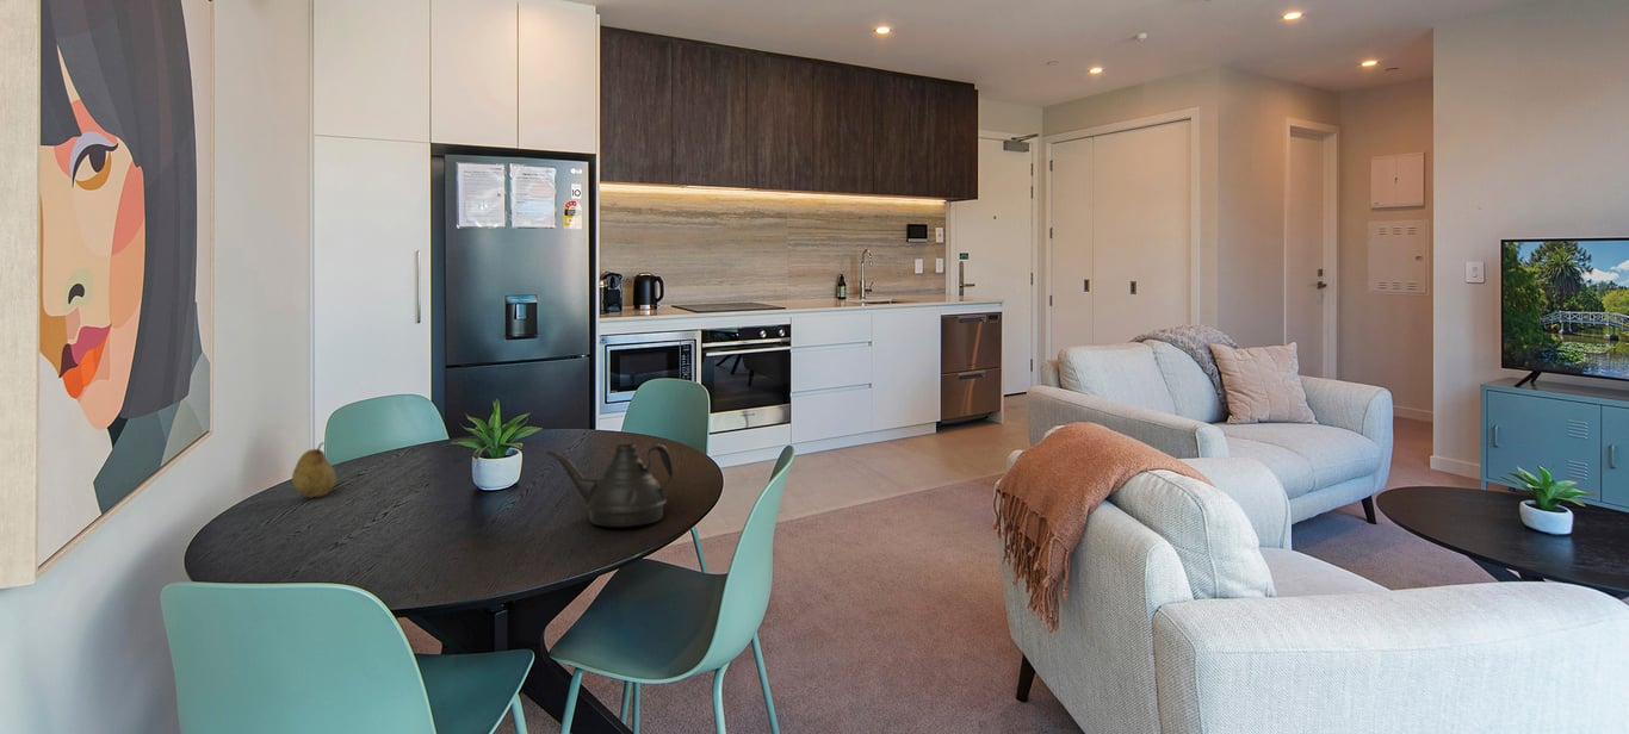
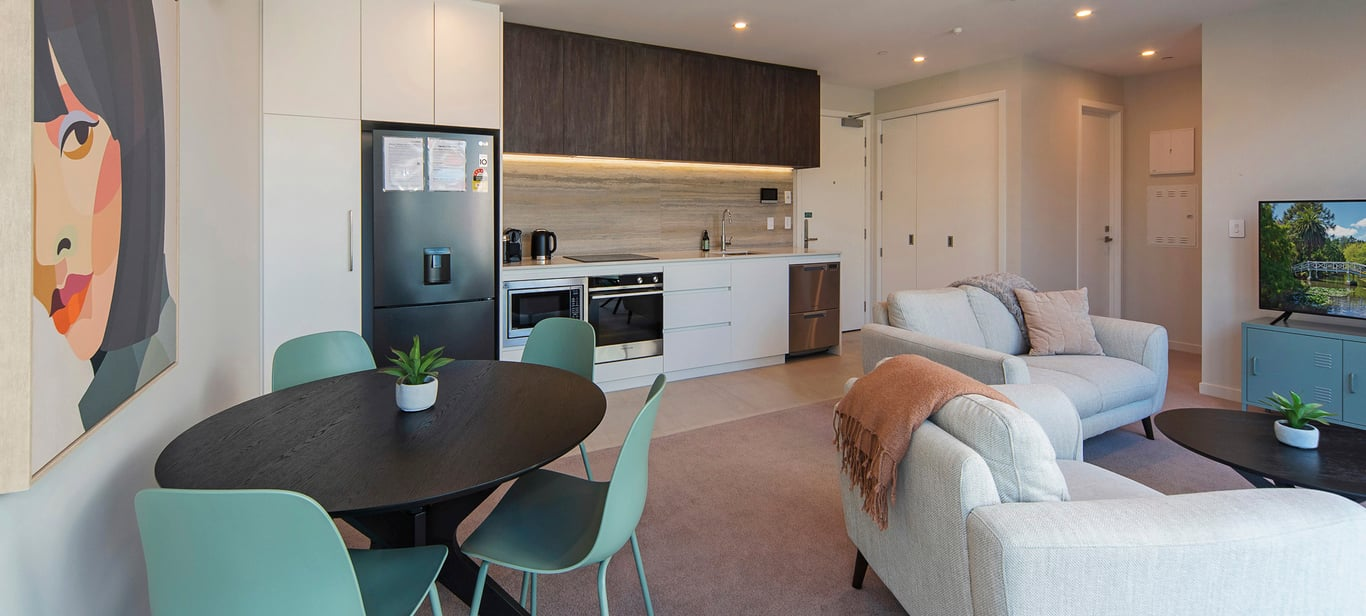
- fruit [291,441,337,499]
- teapot [545,443,675,528]
